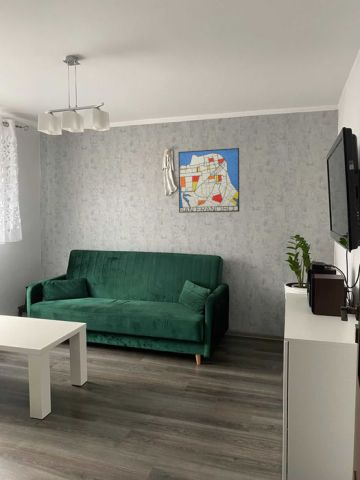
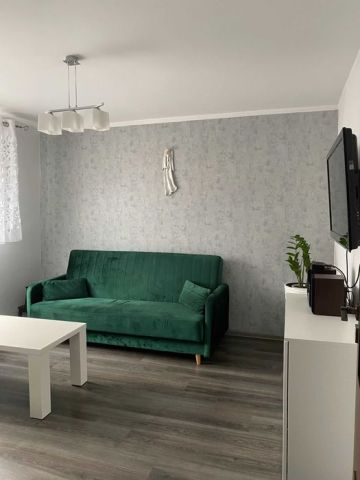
- wall art [177,147,240,214]
